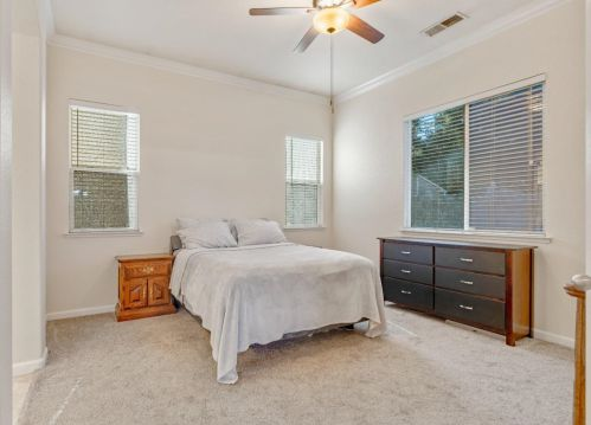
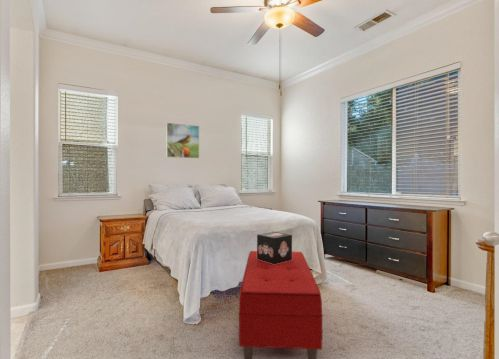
+ bench [238,250,324,359]
+ decorative box [256,231,293,264]
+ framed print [165,122,200,159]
